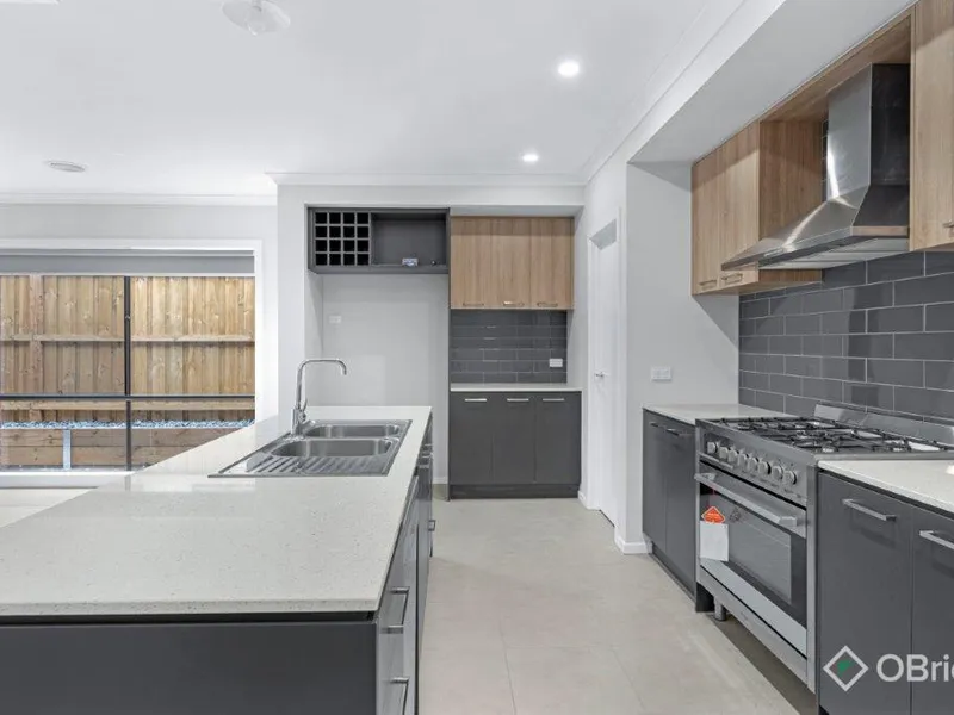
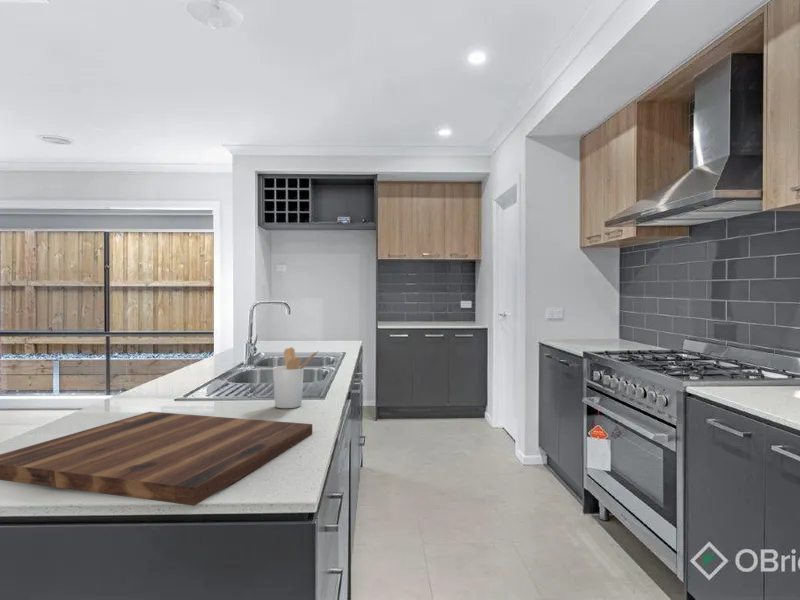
+ utensil holder [272,346,320,409]
+ cutting board [0,411,313,507]
